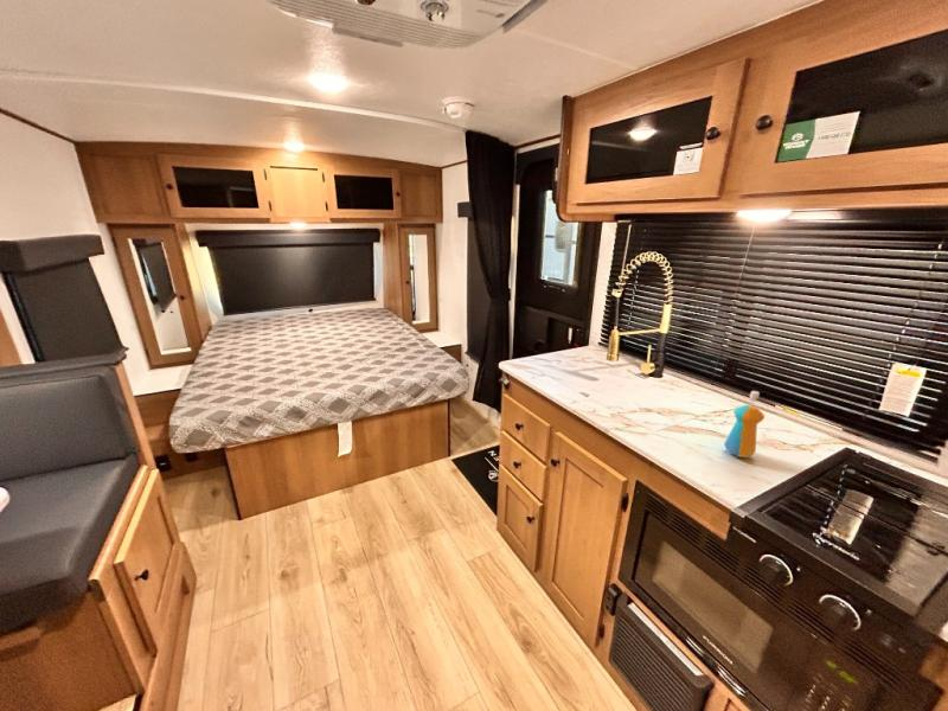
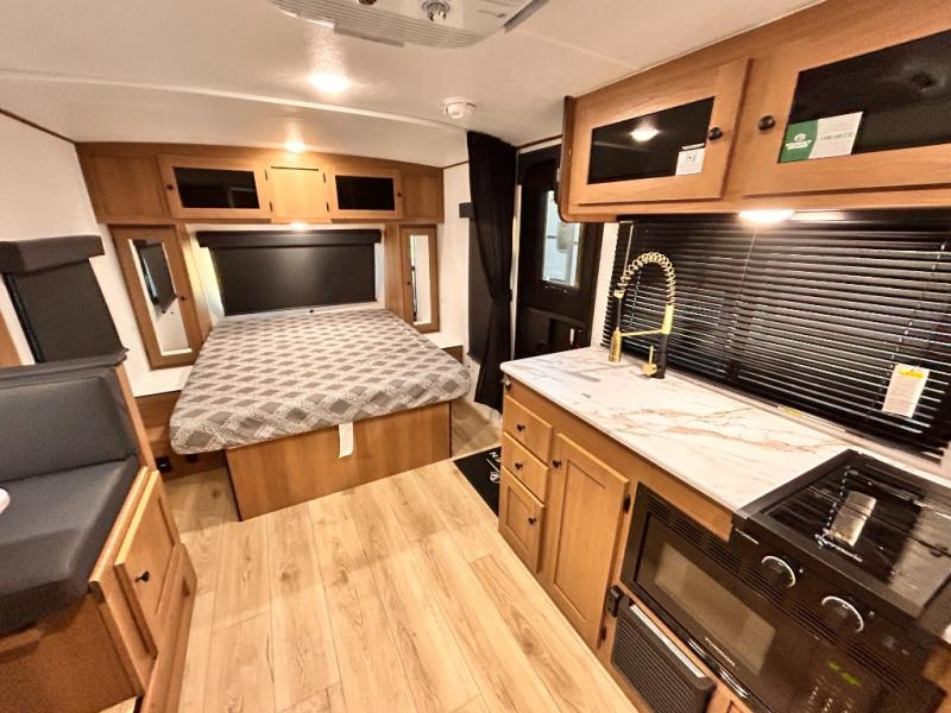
- soap dispenser [723,390,766,459]
